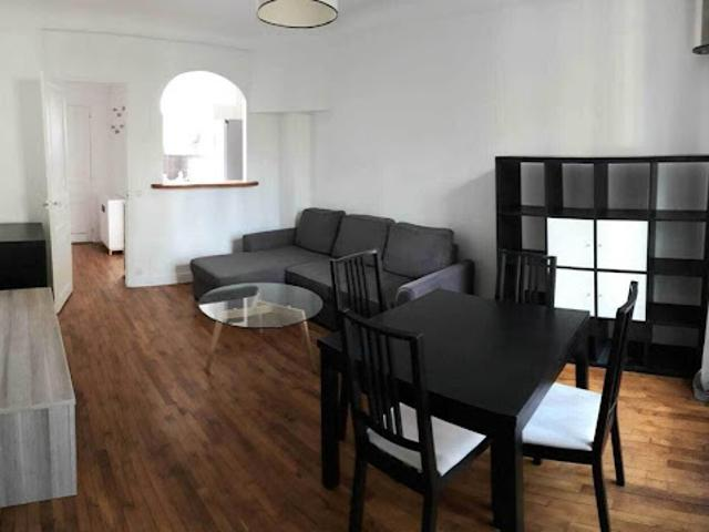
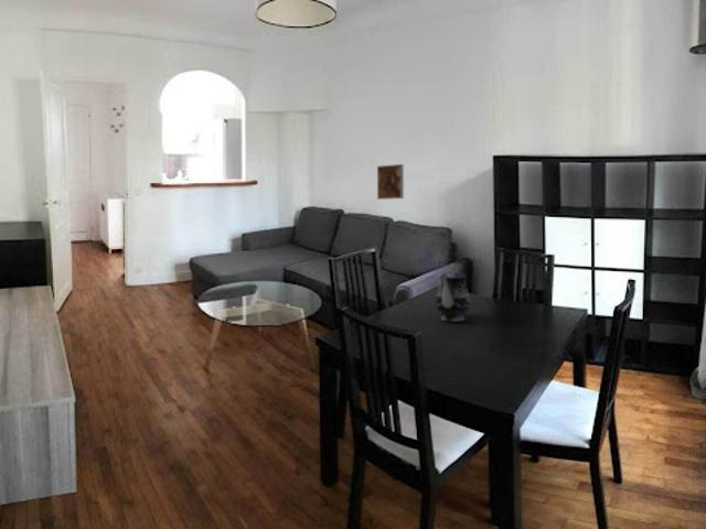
+ teapot [435,262,471,323]
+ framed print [376,163,405,201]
